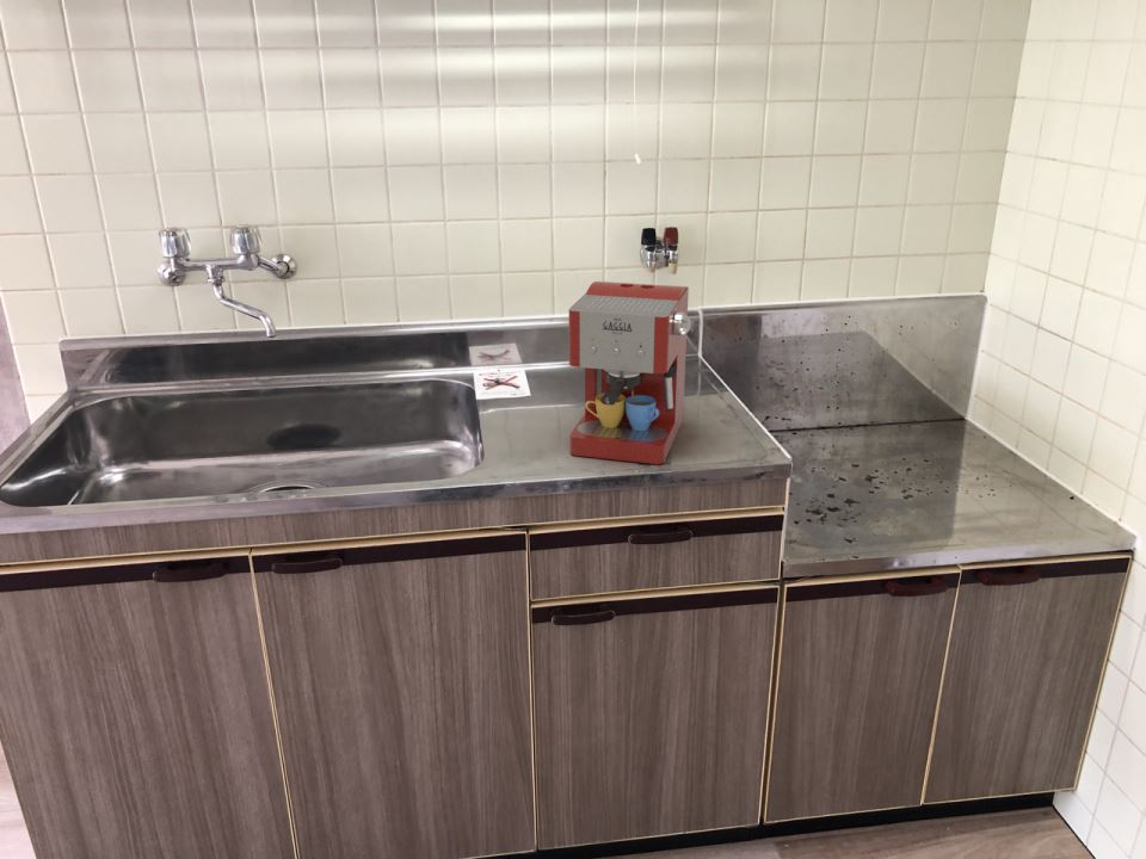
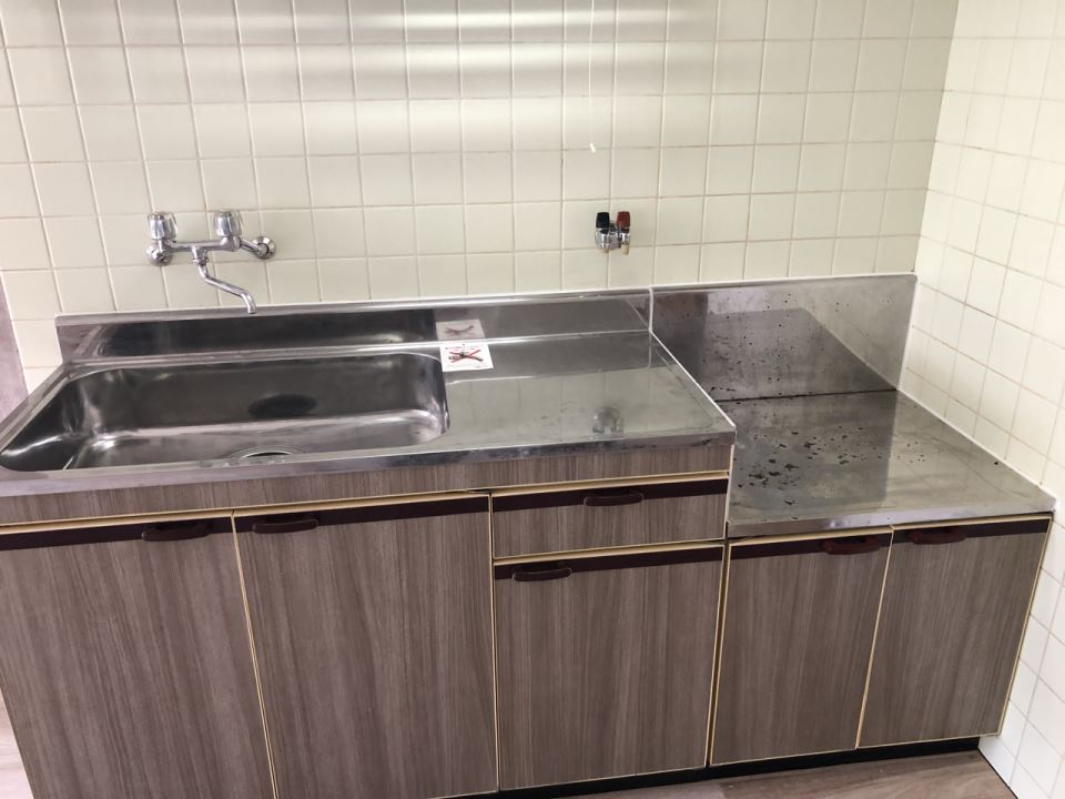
- coffee maker [567,280,692,465]
